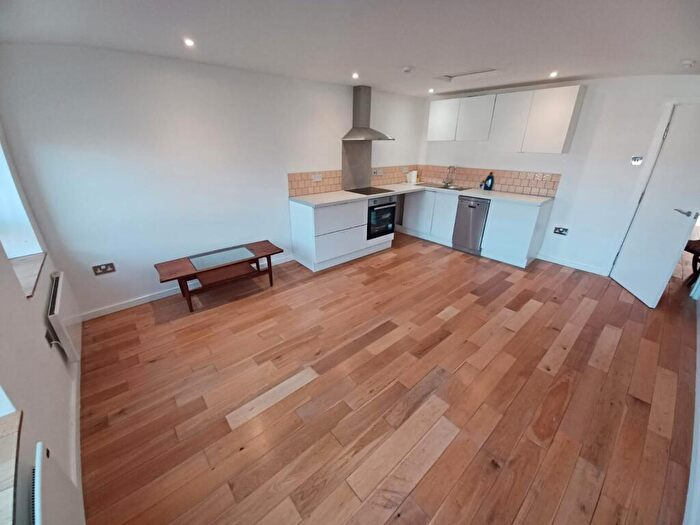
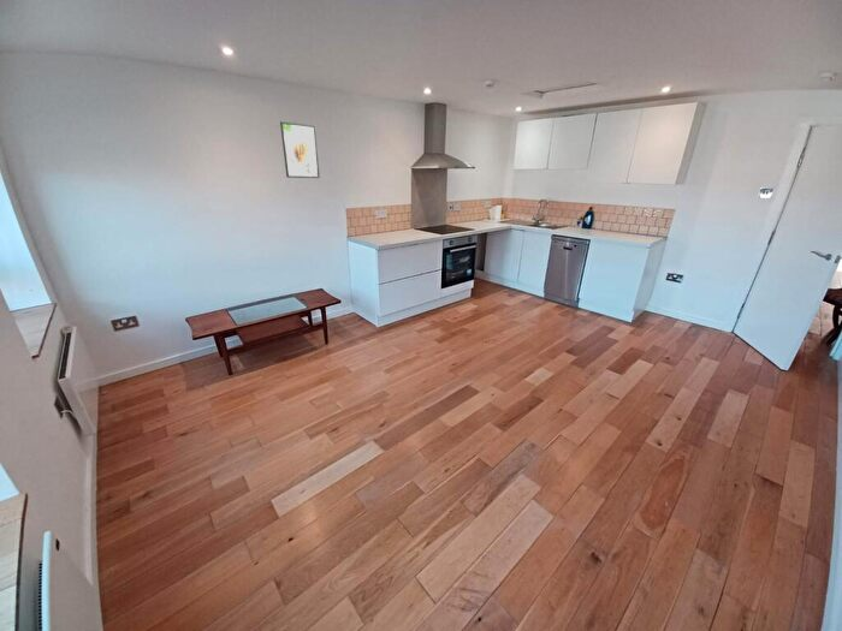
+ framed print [279,120,321,179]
